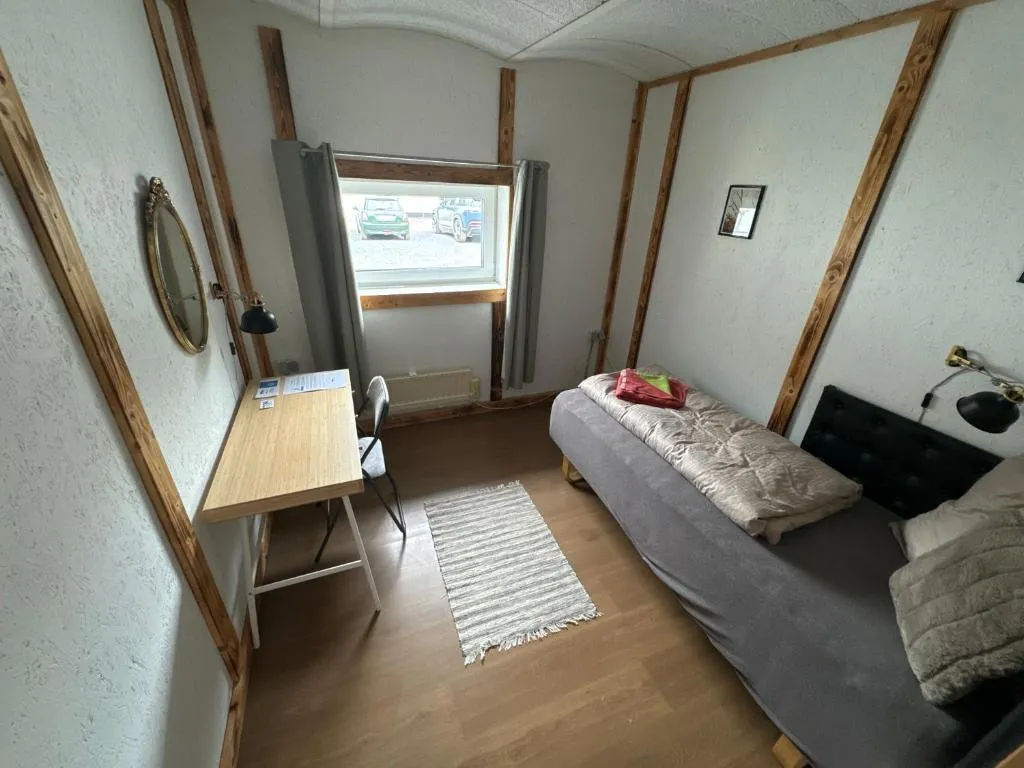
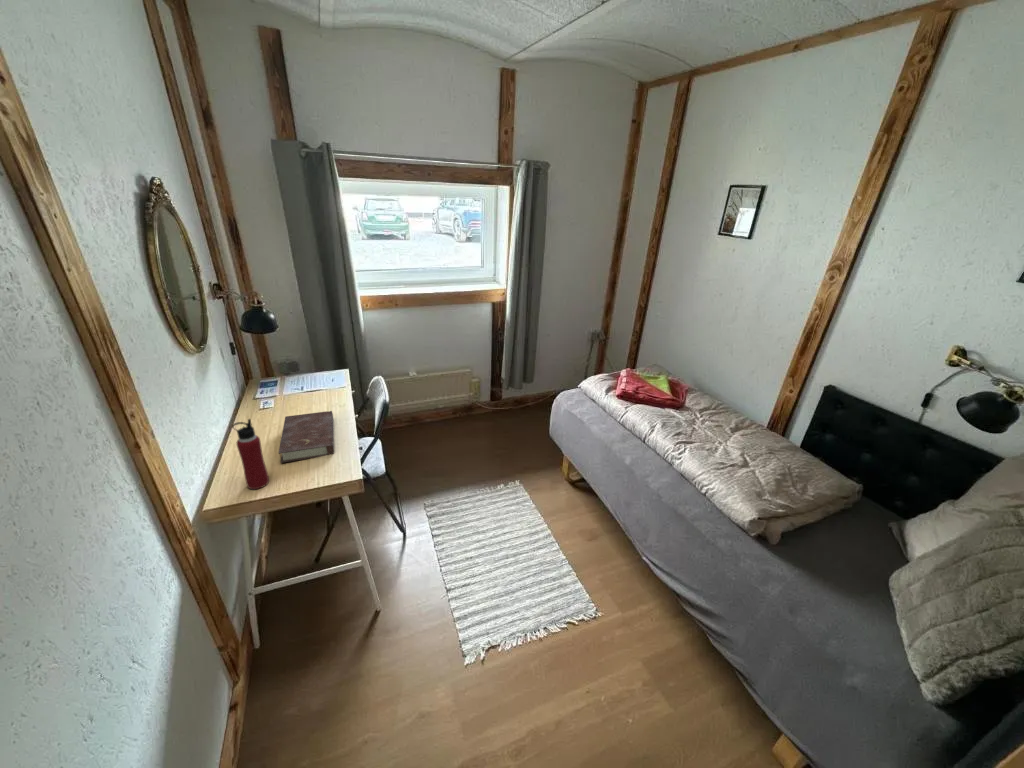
+ water bottle [231,418,270,490]
+ book [278,410,335,464]
